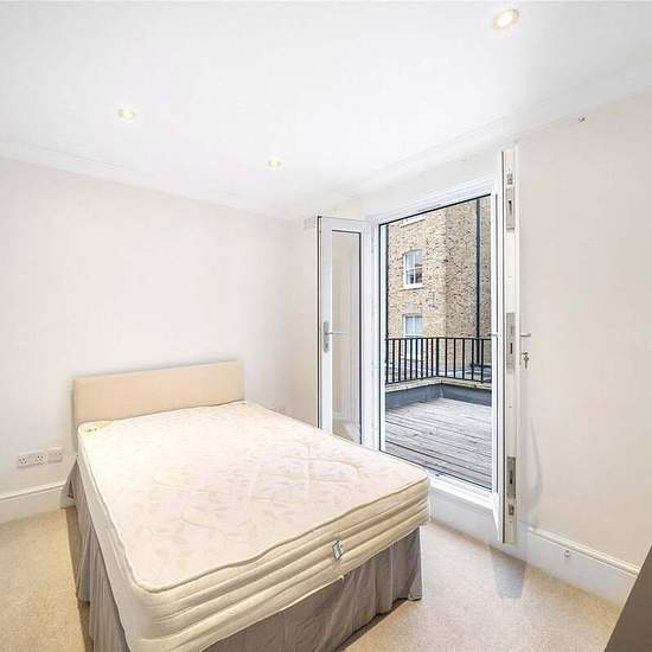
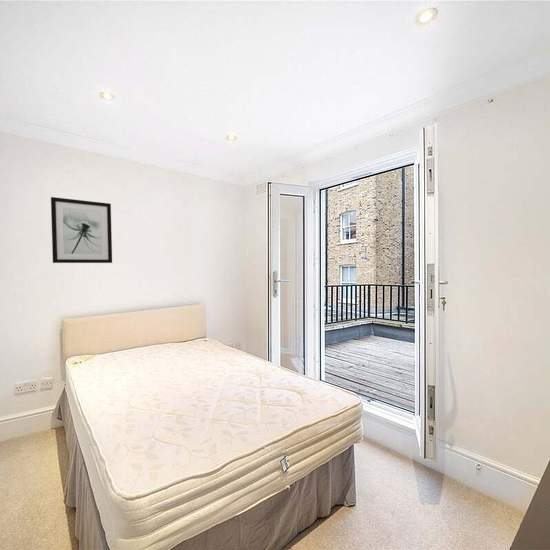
+ wall art [50,196,113,264]
